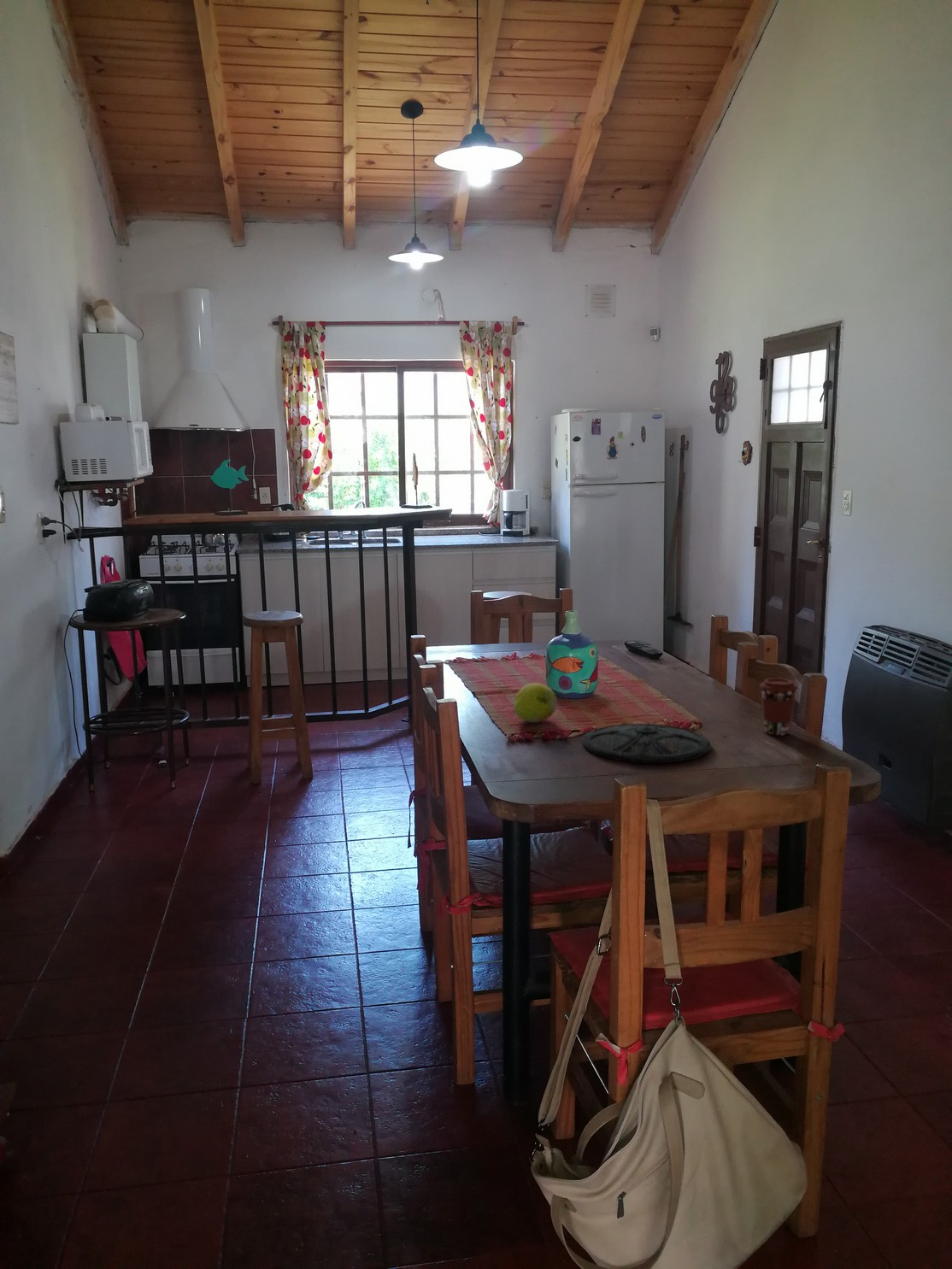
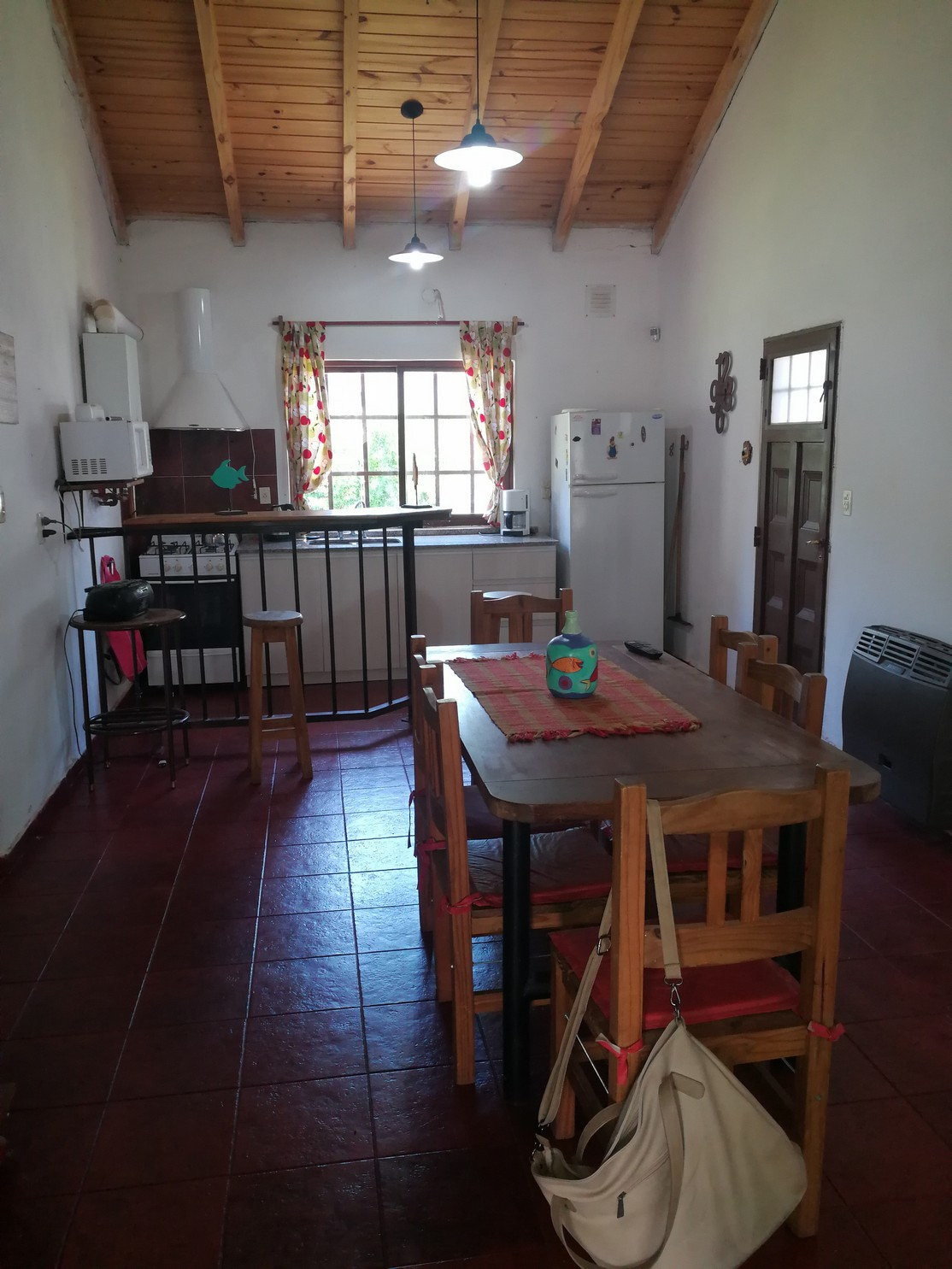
- fruit [513,682,557,723]
- plate [581,722,712,764]
- coffee cup [759,678,798,736]
